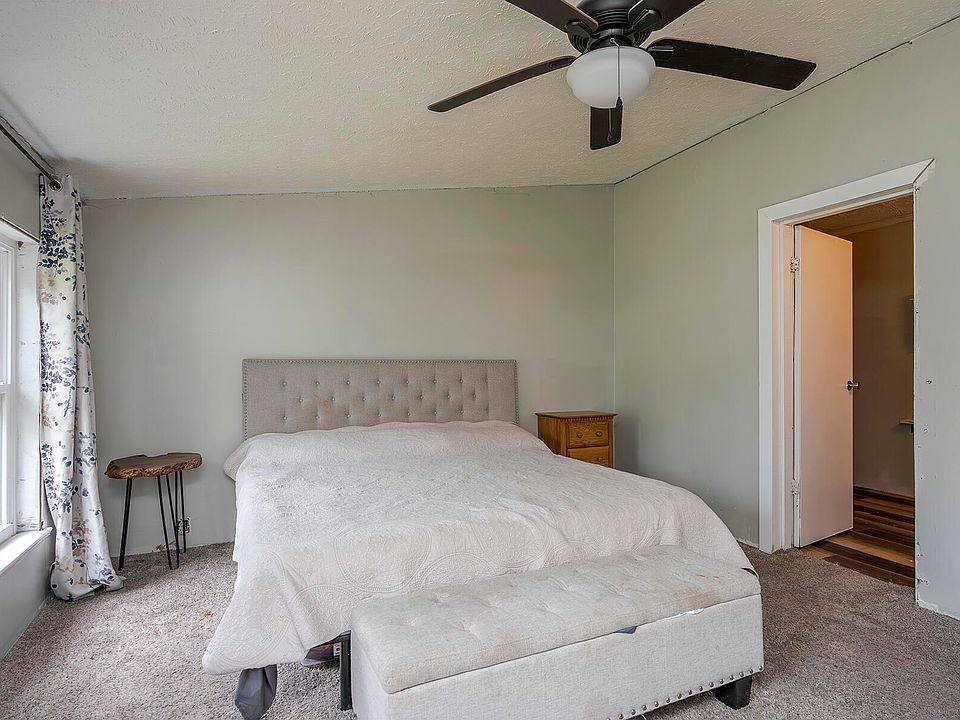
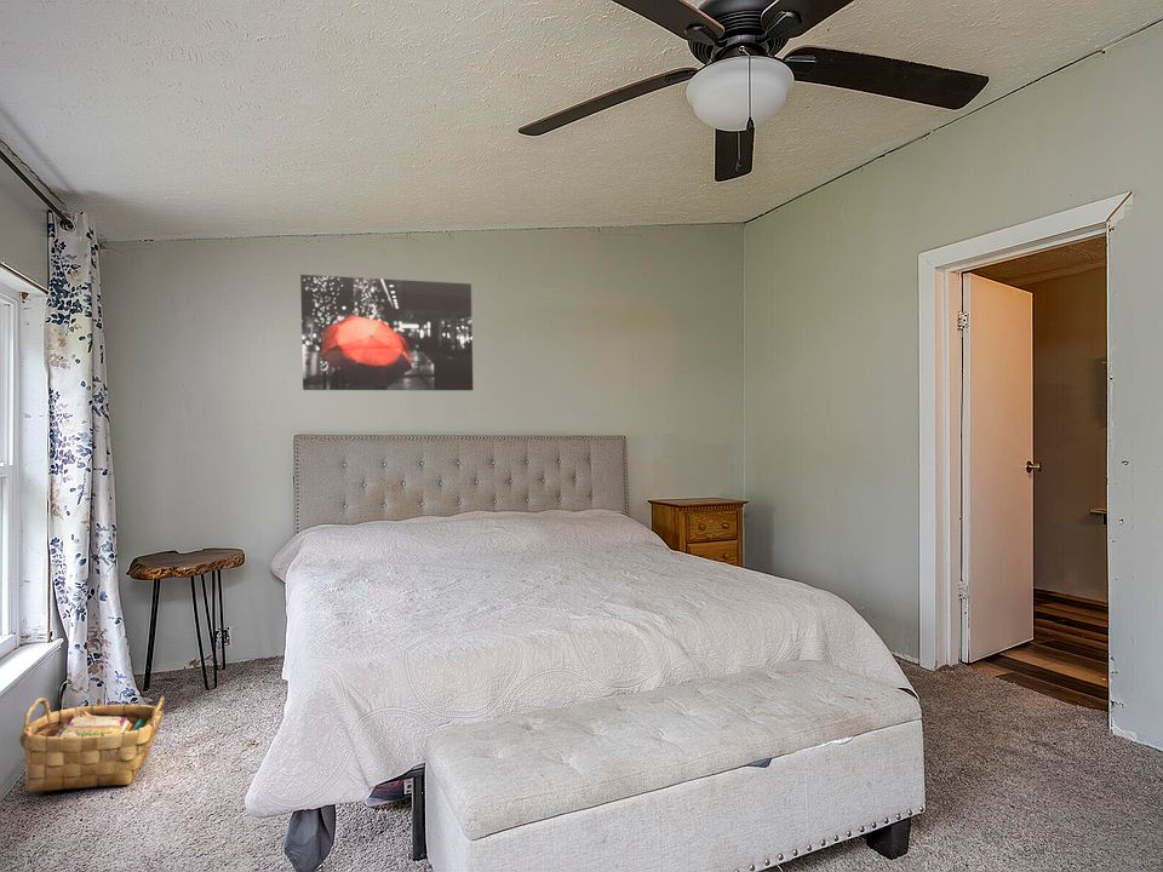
+ wall art [299,274,474,391]
+ woven basket [18,695,166,794]
